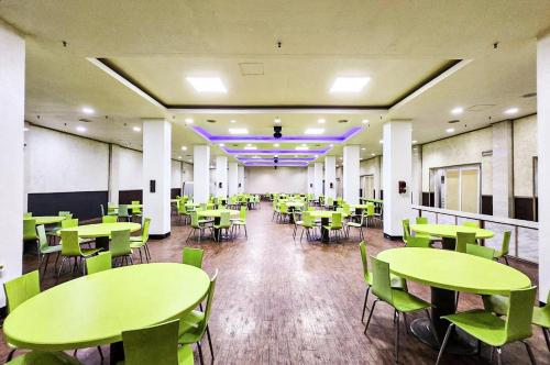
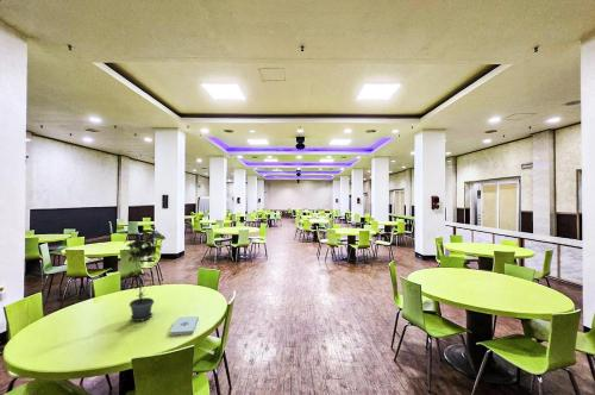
+ notepad [169,315,200,337]
+ potted plant [123,226,167,322]
